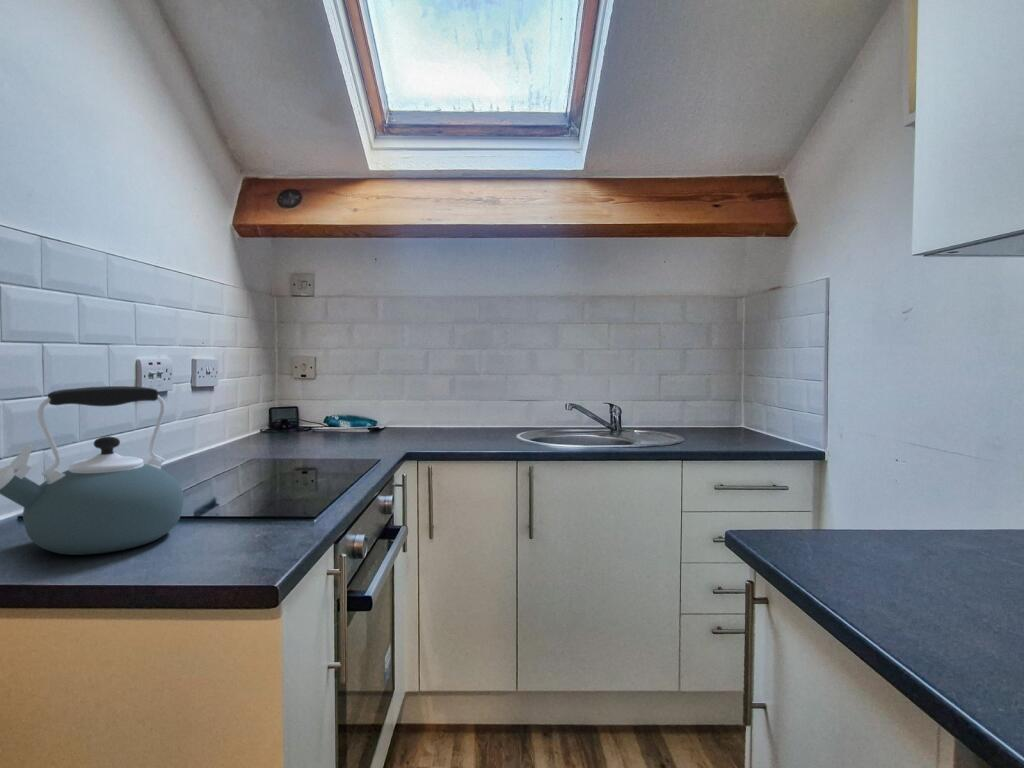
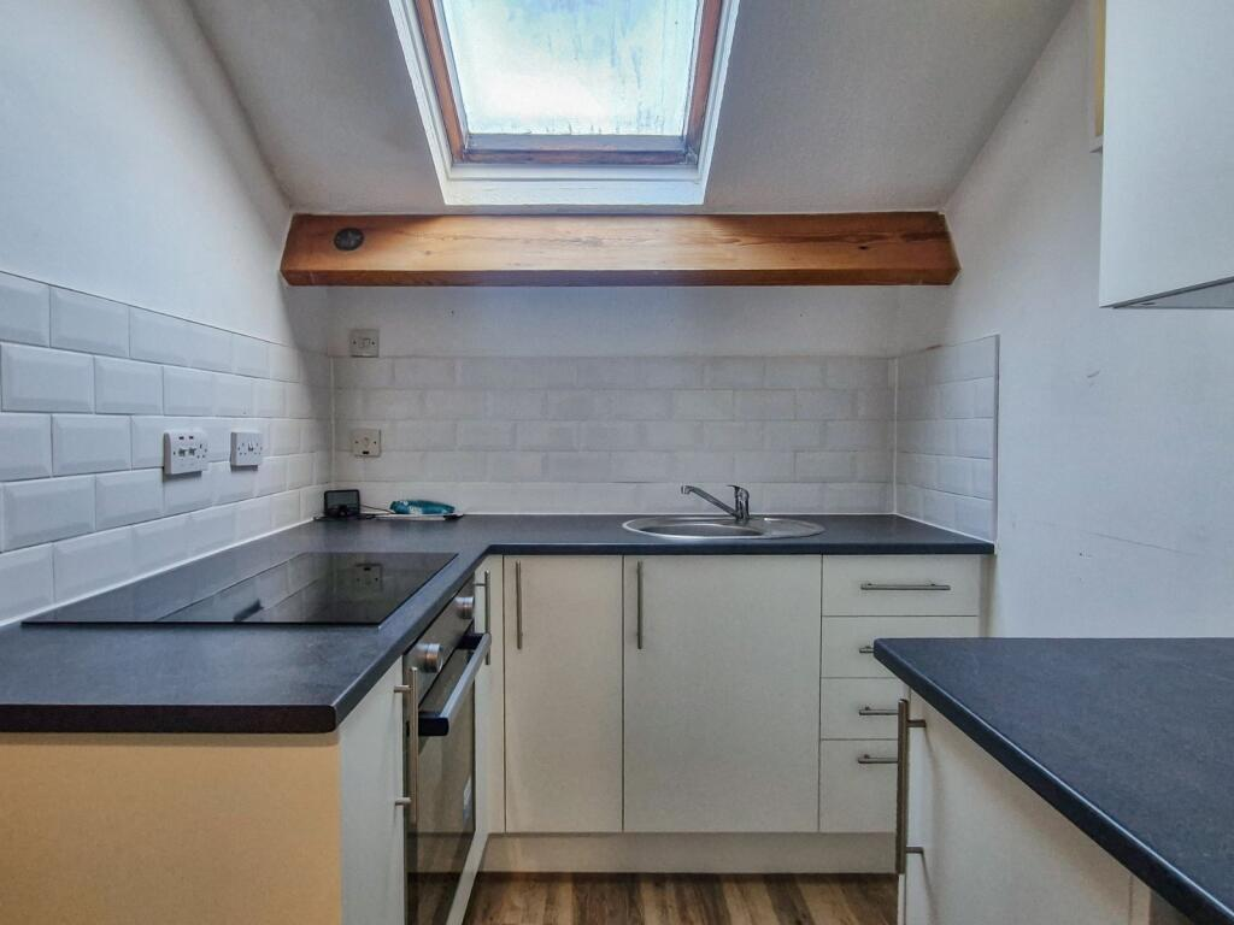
- kettle [0,385,185,556]
